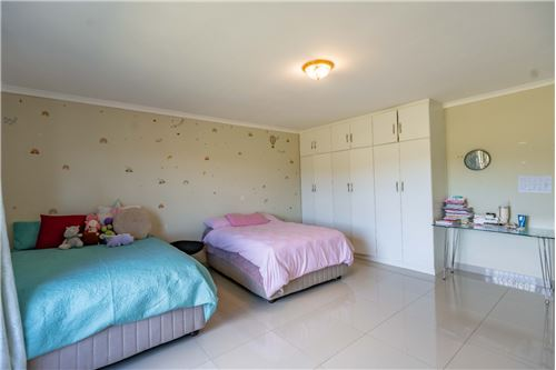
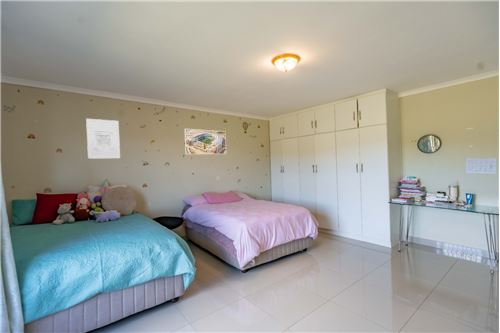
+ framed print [183,128,227,155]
+ wall art [85,118,121,160]
